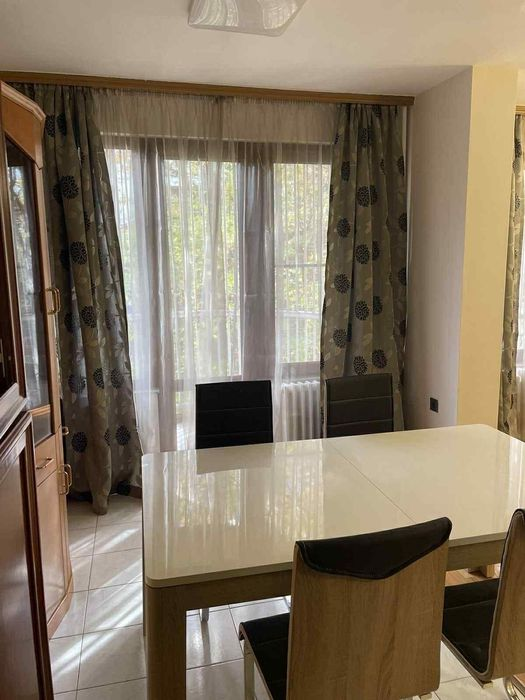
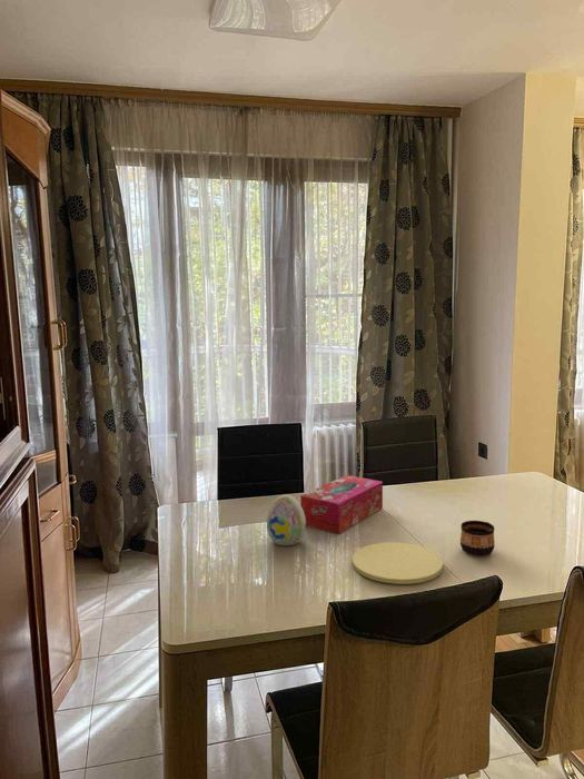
+ plate [352,541,444,585]
+ cup [459,520,496,558]
+ tissue box [299,474,384,534]
+ decorative egg [266,494,307,548]
